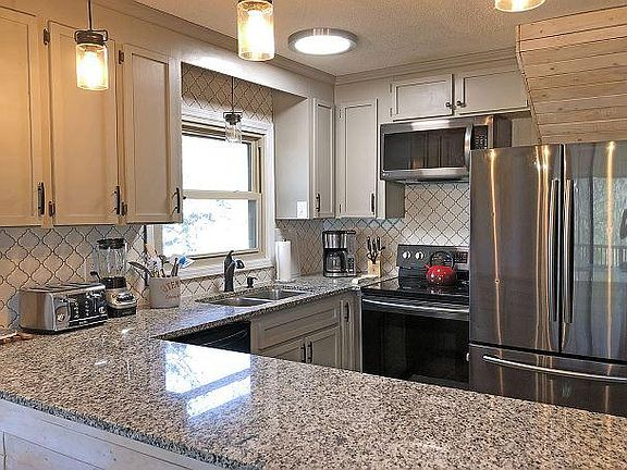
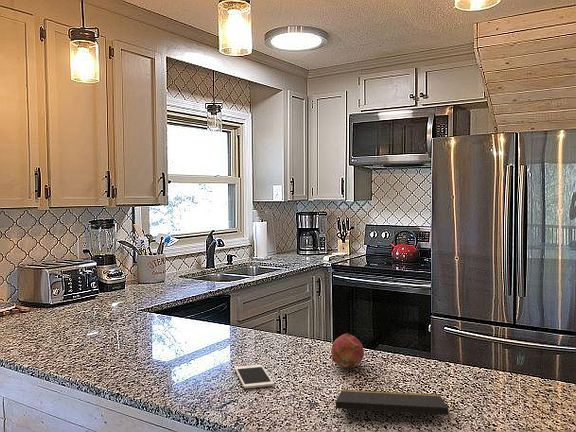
+ notepad [335,389,453,431]
+ fruit [330,333,365,370]
+ cell phone [234,364,275,389]
